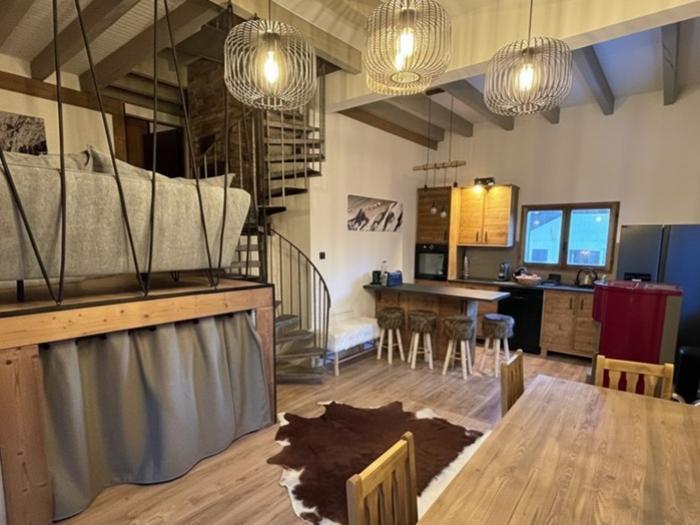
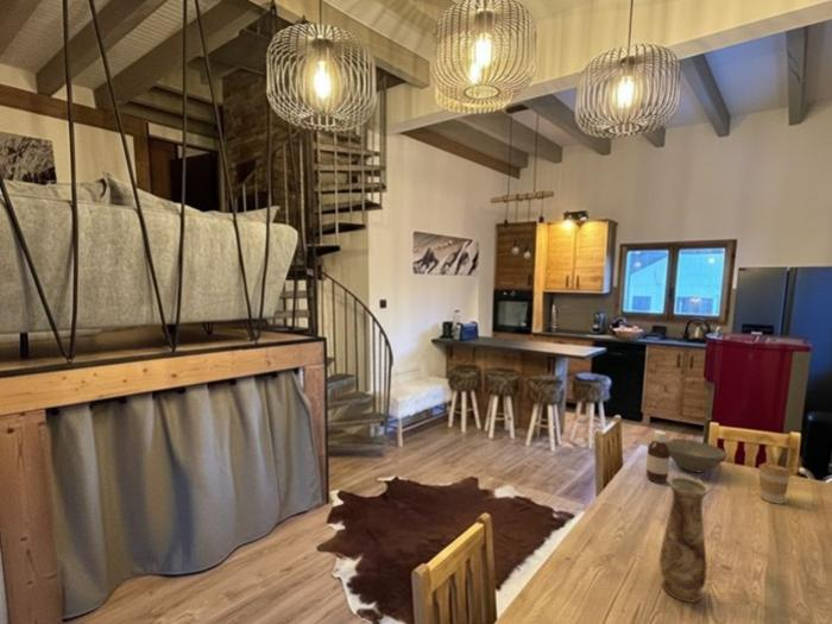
+ vase [658,473,712,604]
+ bowl [666,437,727,473]
+ coffee cup [757,462,792,505]
+ bottle [645,429,672,484]
